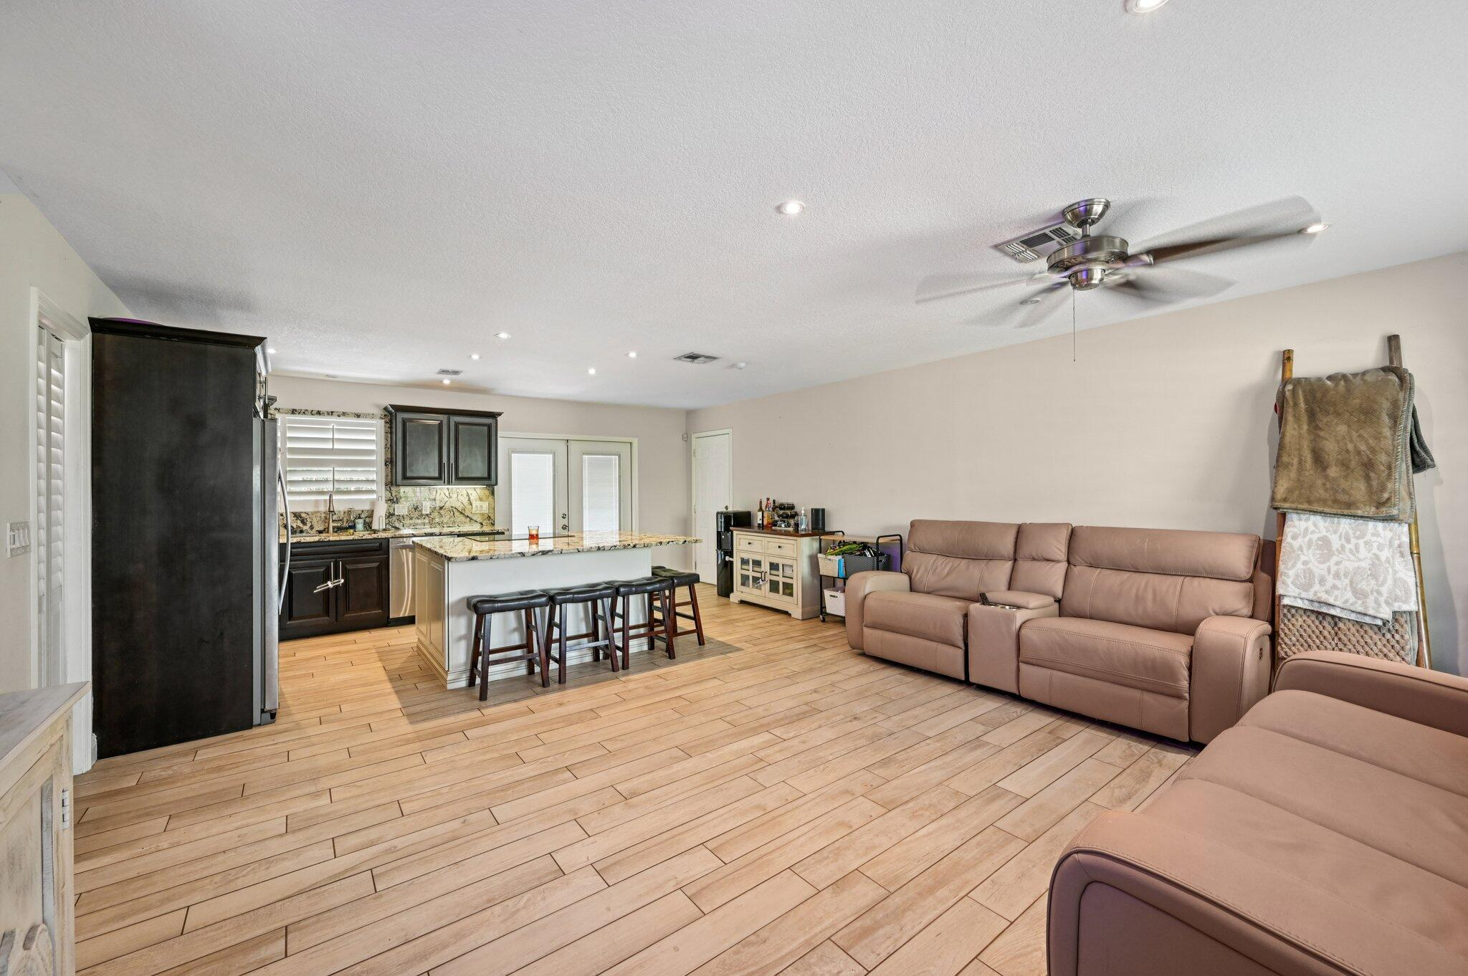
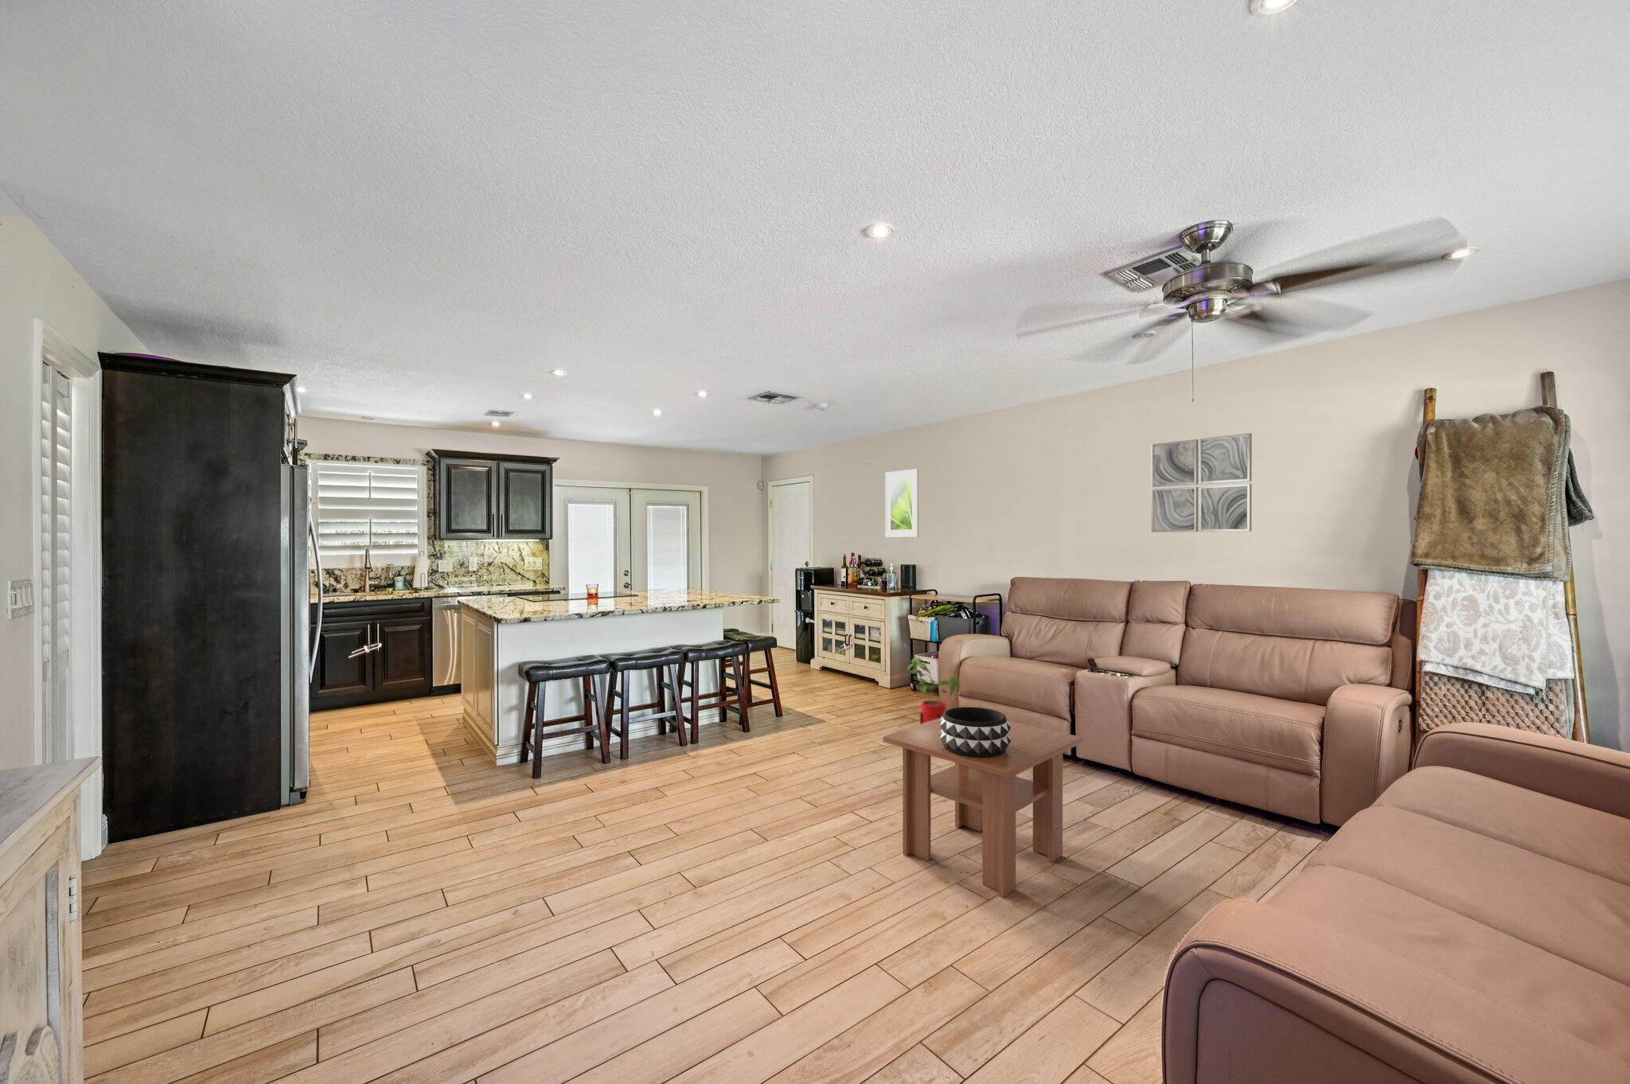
+ coffee table [883,717,1083,898]
+ decorative bowl [940,707,1011,757]
+ house plant [907,656,960,725]
+ wall art [1151,432,1253,534]
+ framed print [884,468,919,538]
